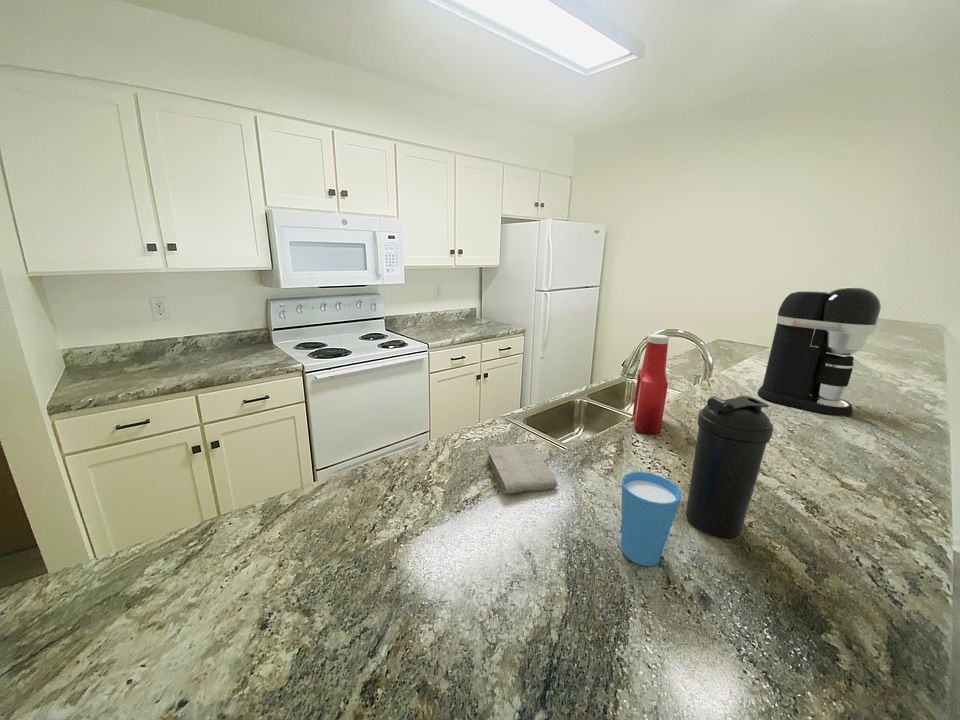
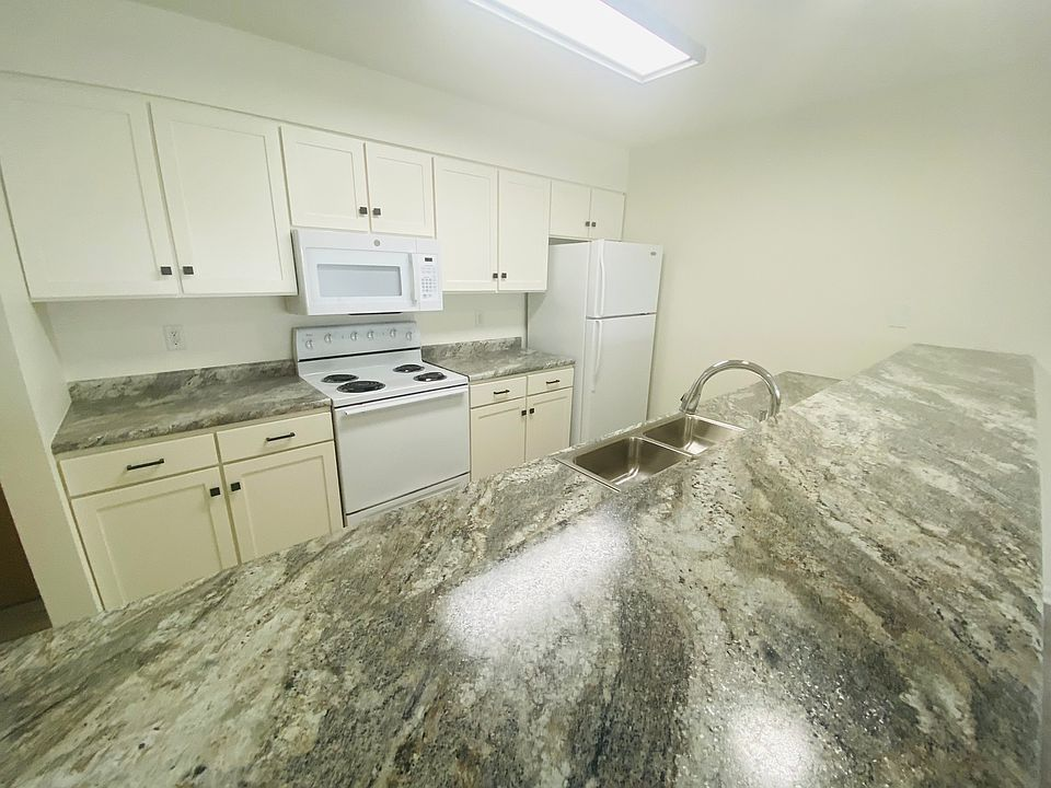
- washcloth [487,442,558,494]
- coffee maker [756,286,882,417]
- water bottle [685,395,774,539]
- soap bottle [632,333,670,435]
- cup [620,471,682,567]
